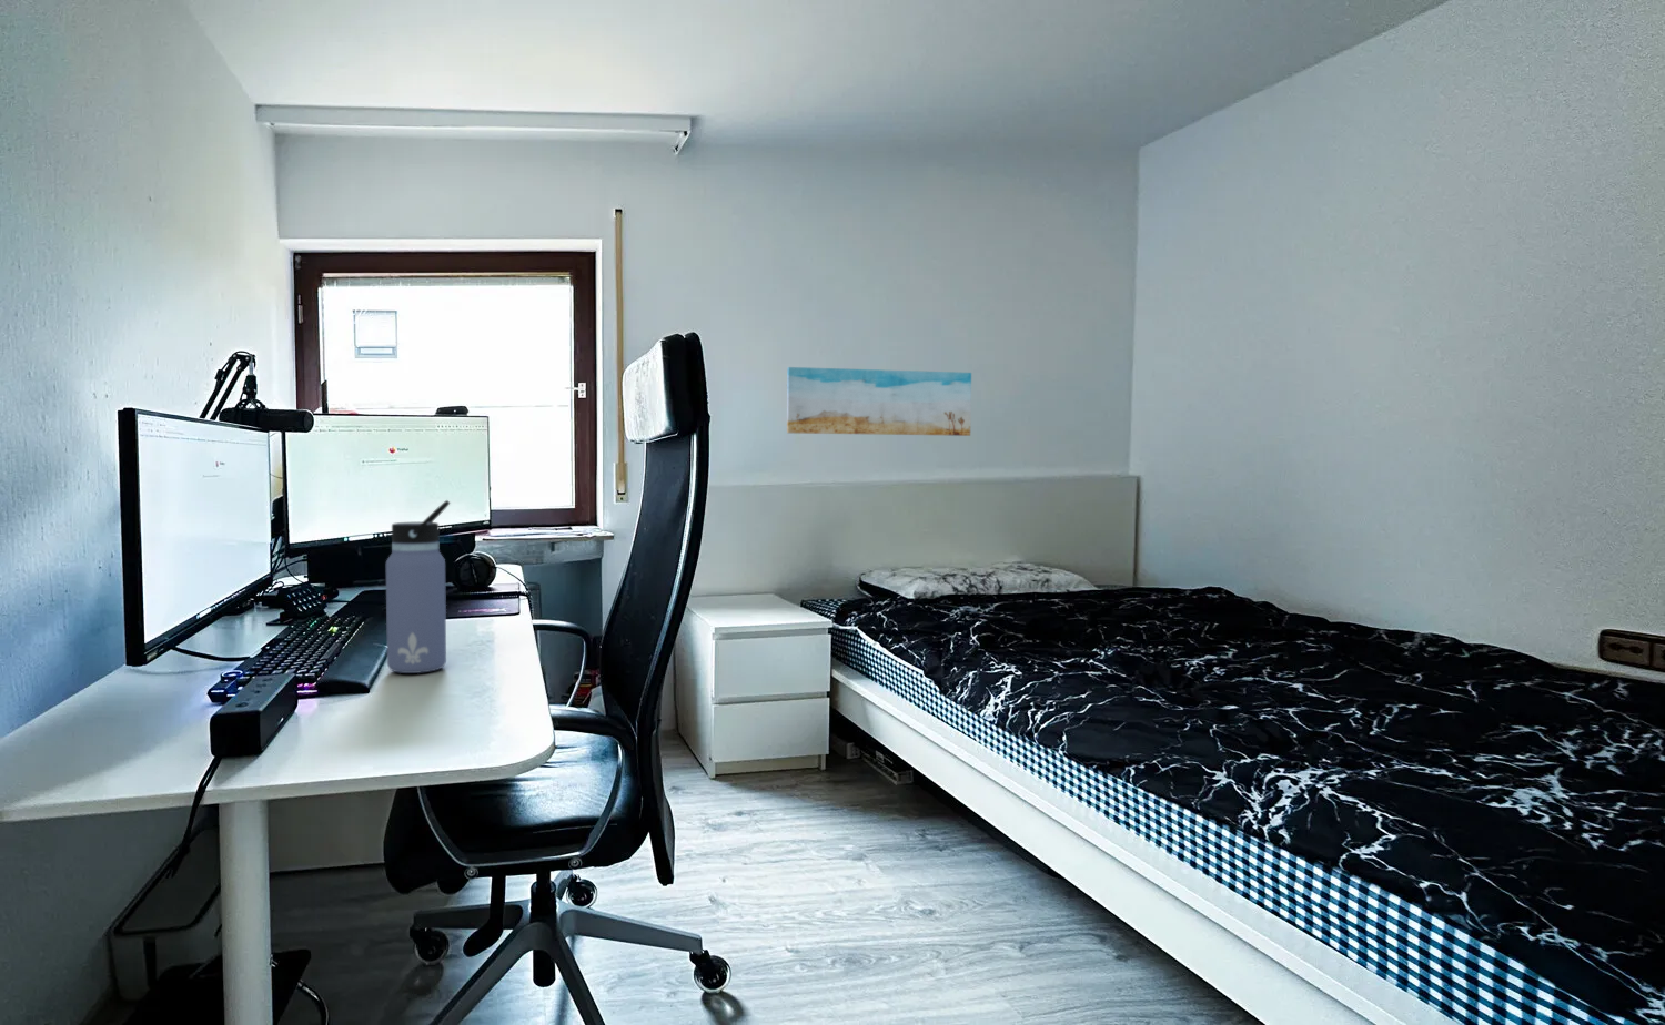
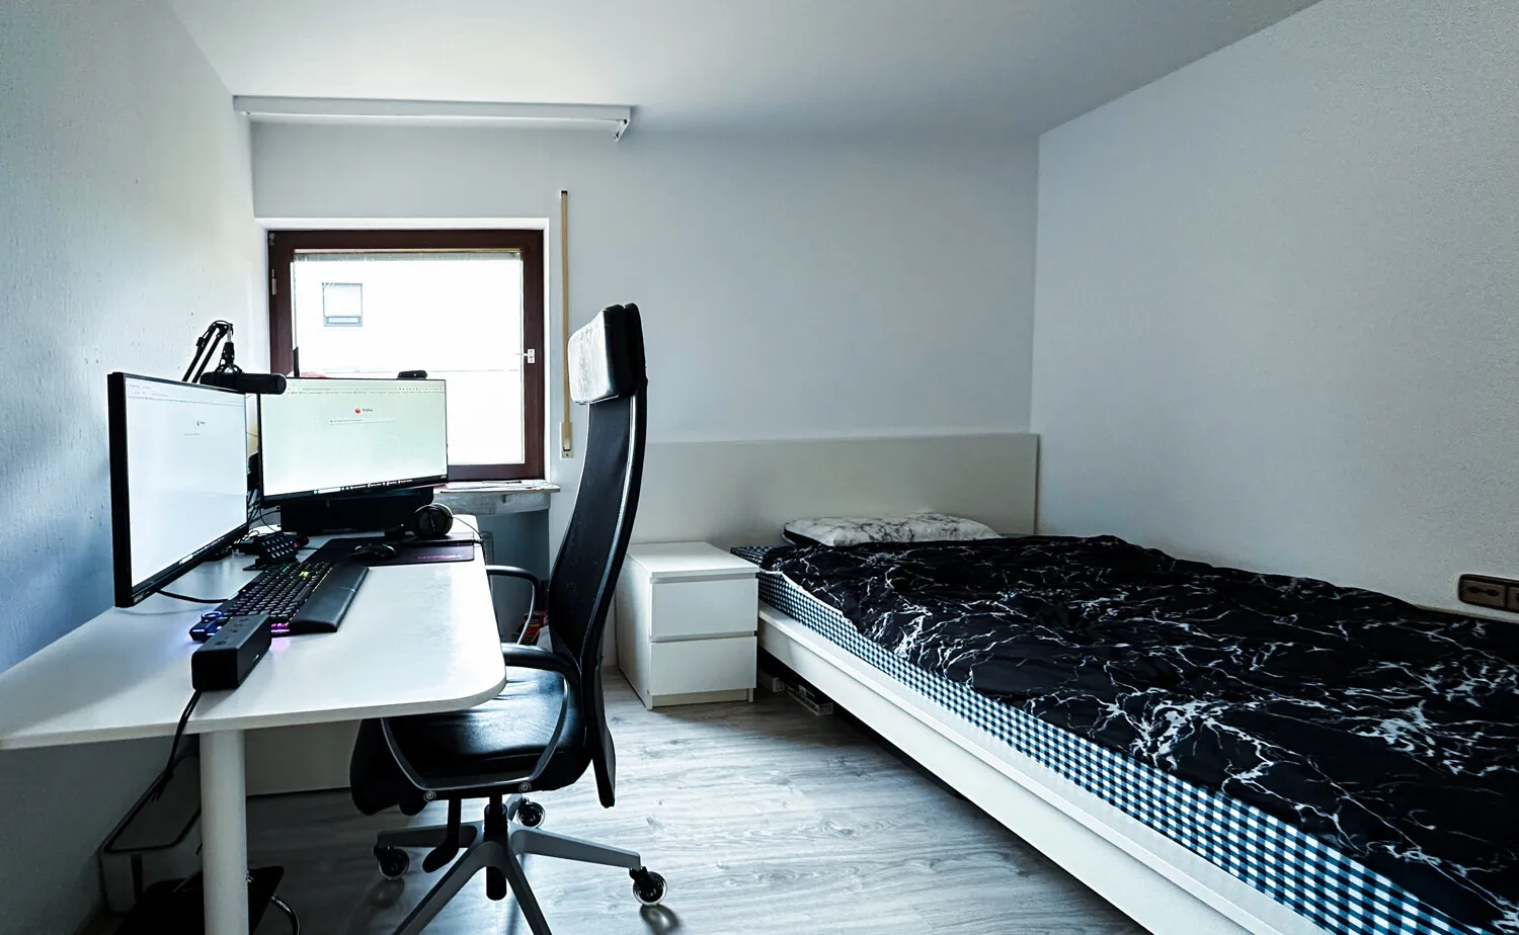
- wall art [786,366,973,438]
- water bottle [385,499,452,674]
